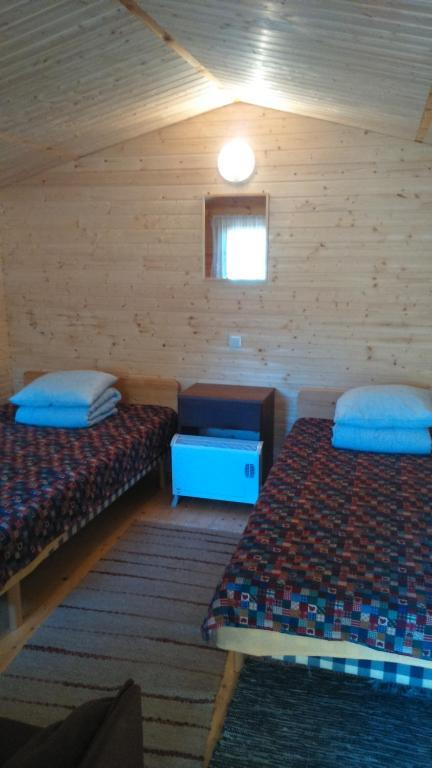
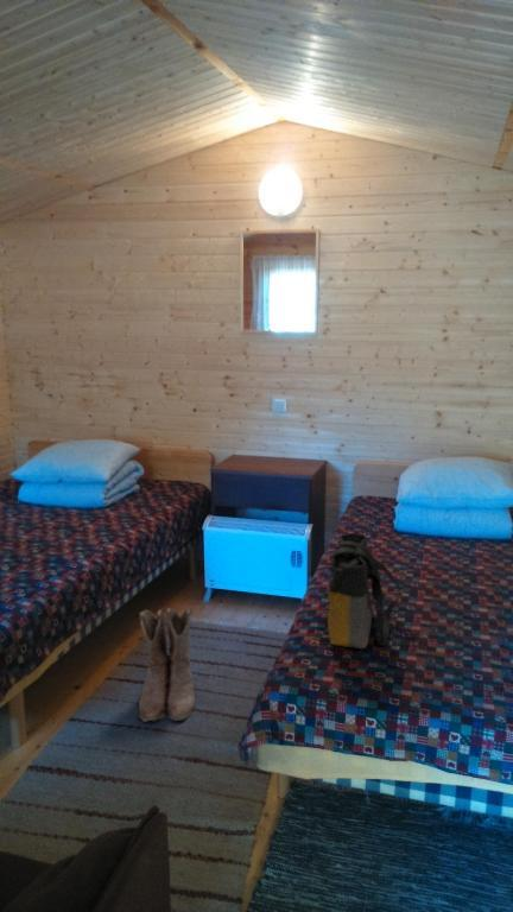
+ boots [137,607,196,723]
+ tote bag [327,532,403,651]
